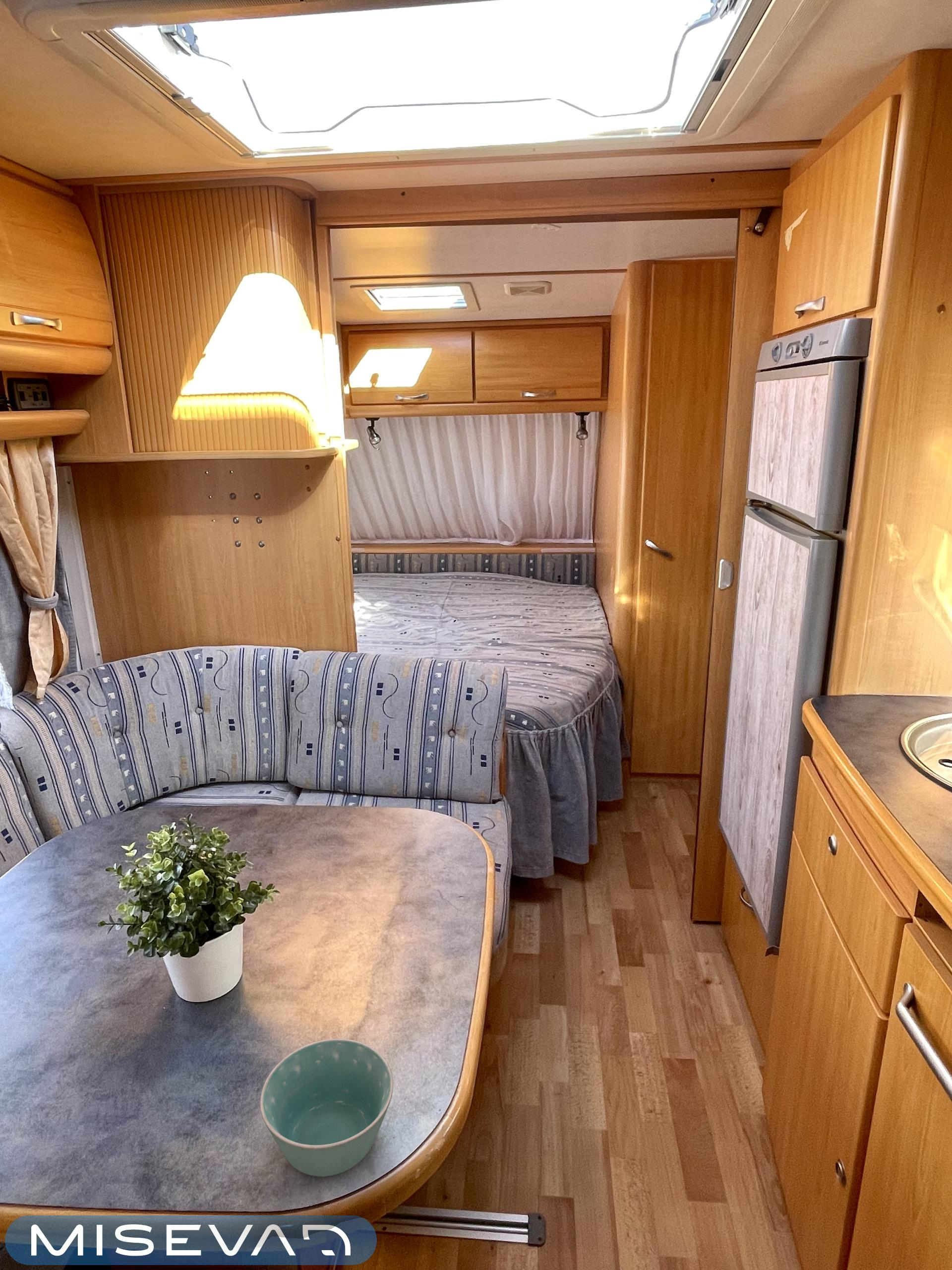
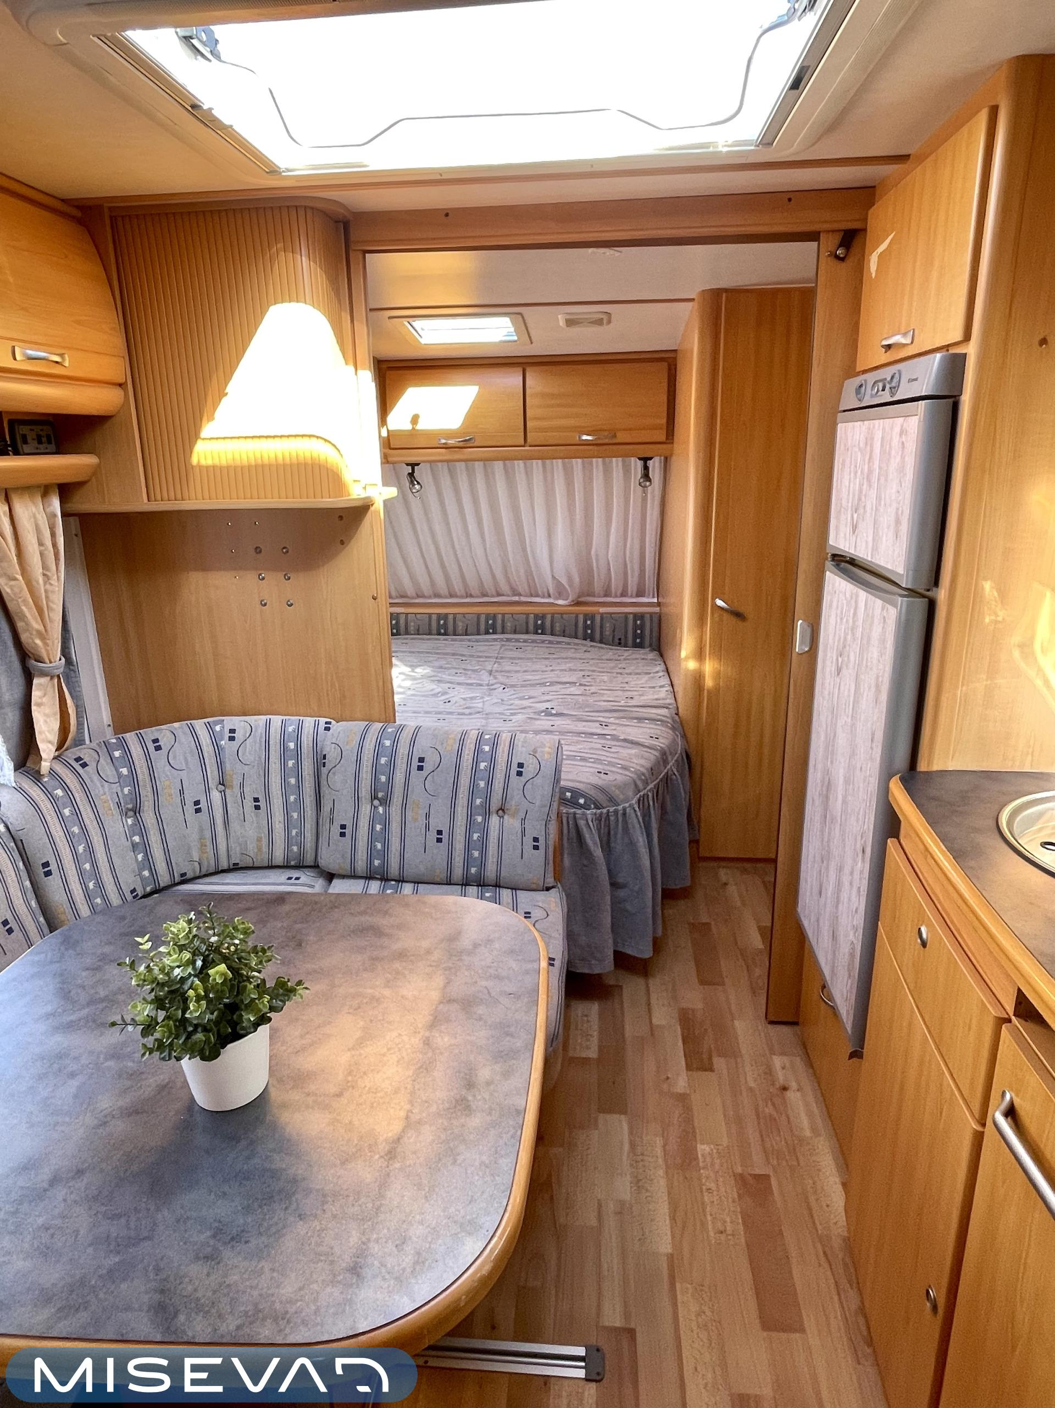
- bowl [260,1038,394,1177]
